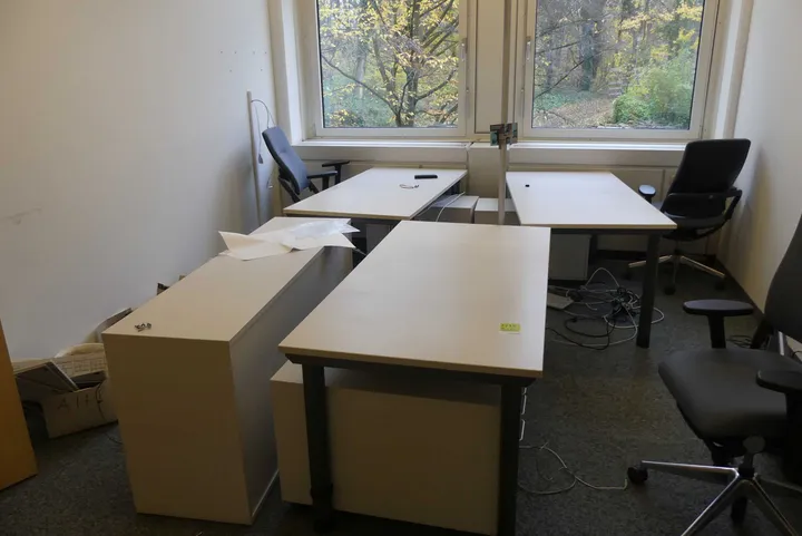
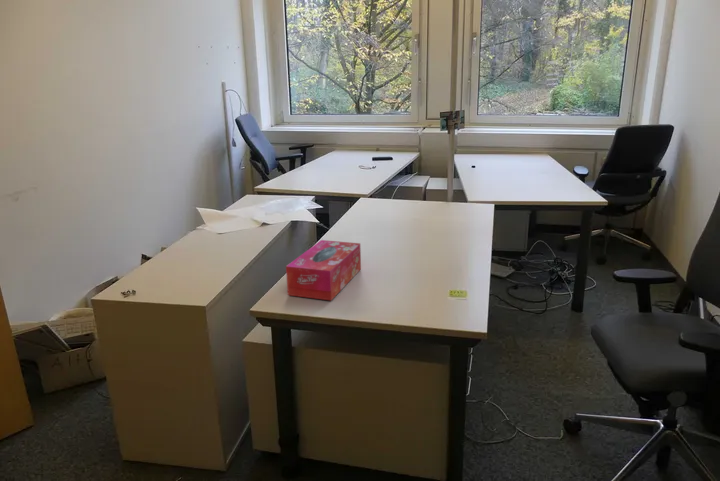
+ tissue box [285,239,362,301]
